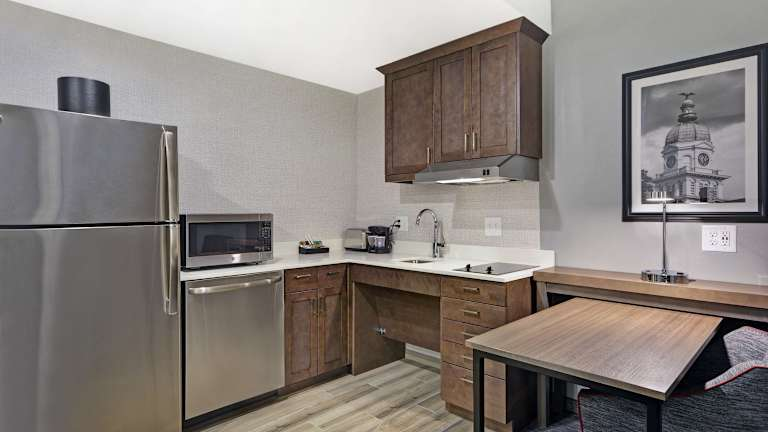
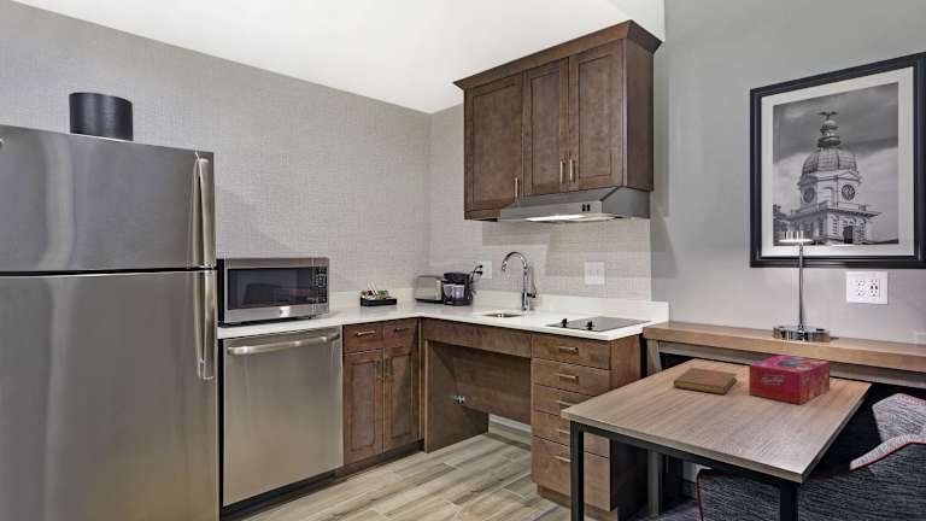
+ notebook [673,367,738,396]
+ tissue box [748,353,831,405]
